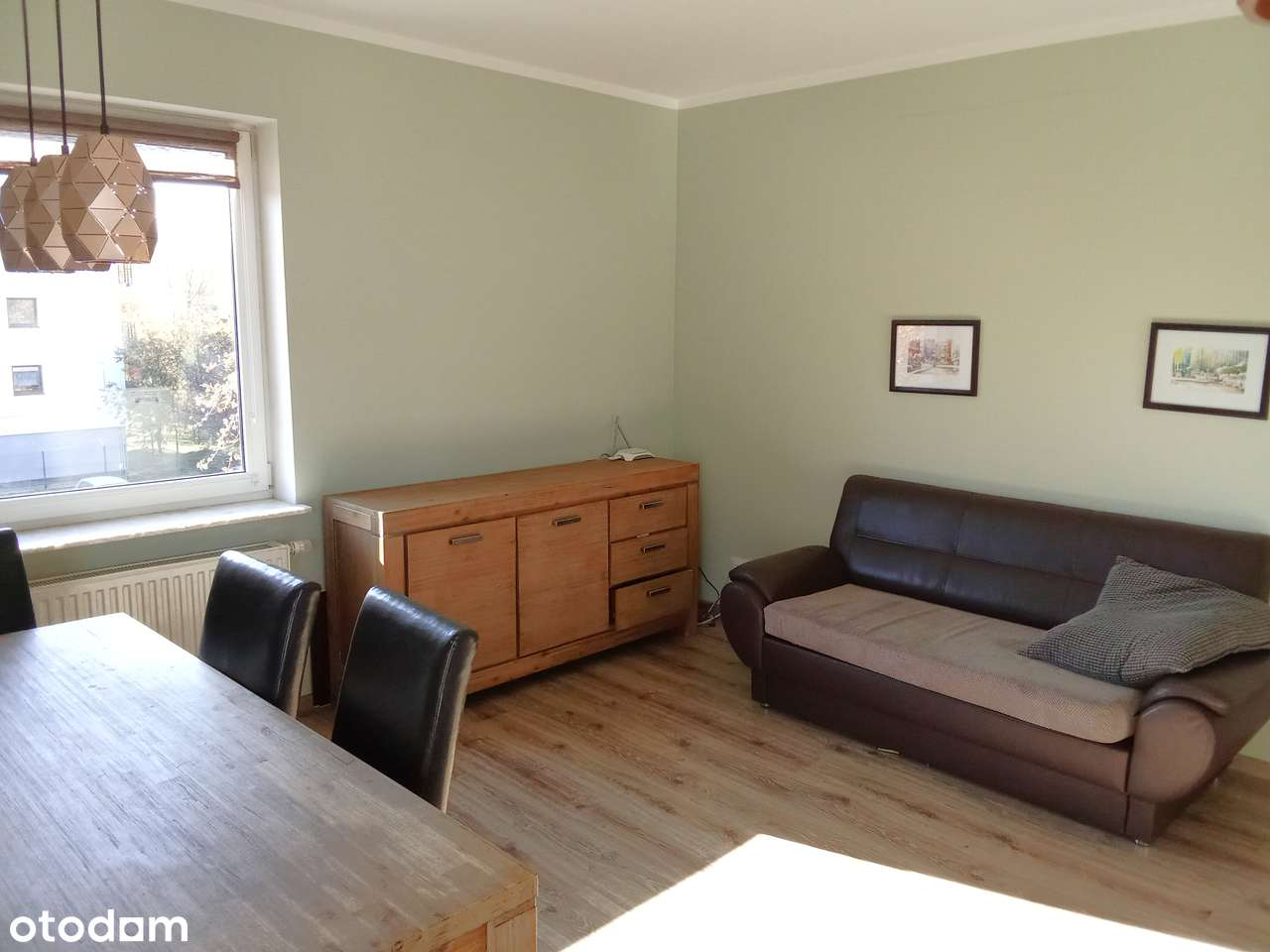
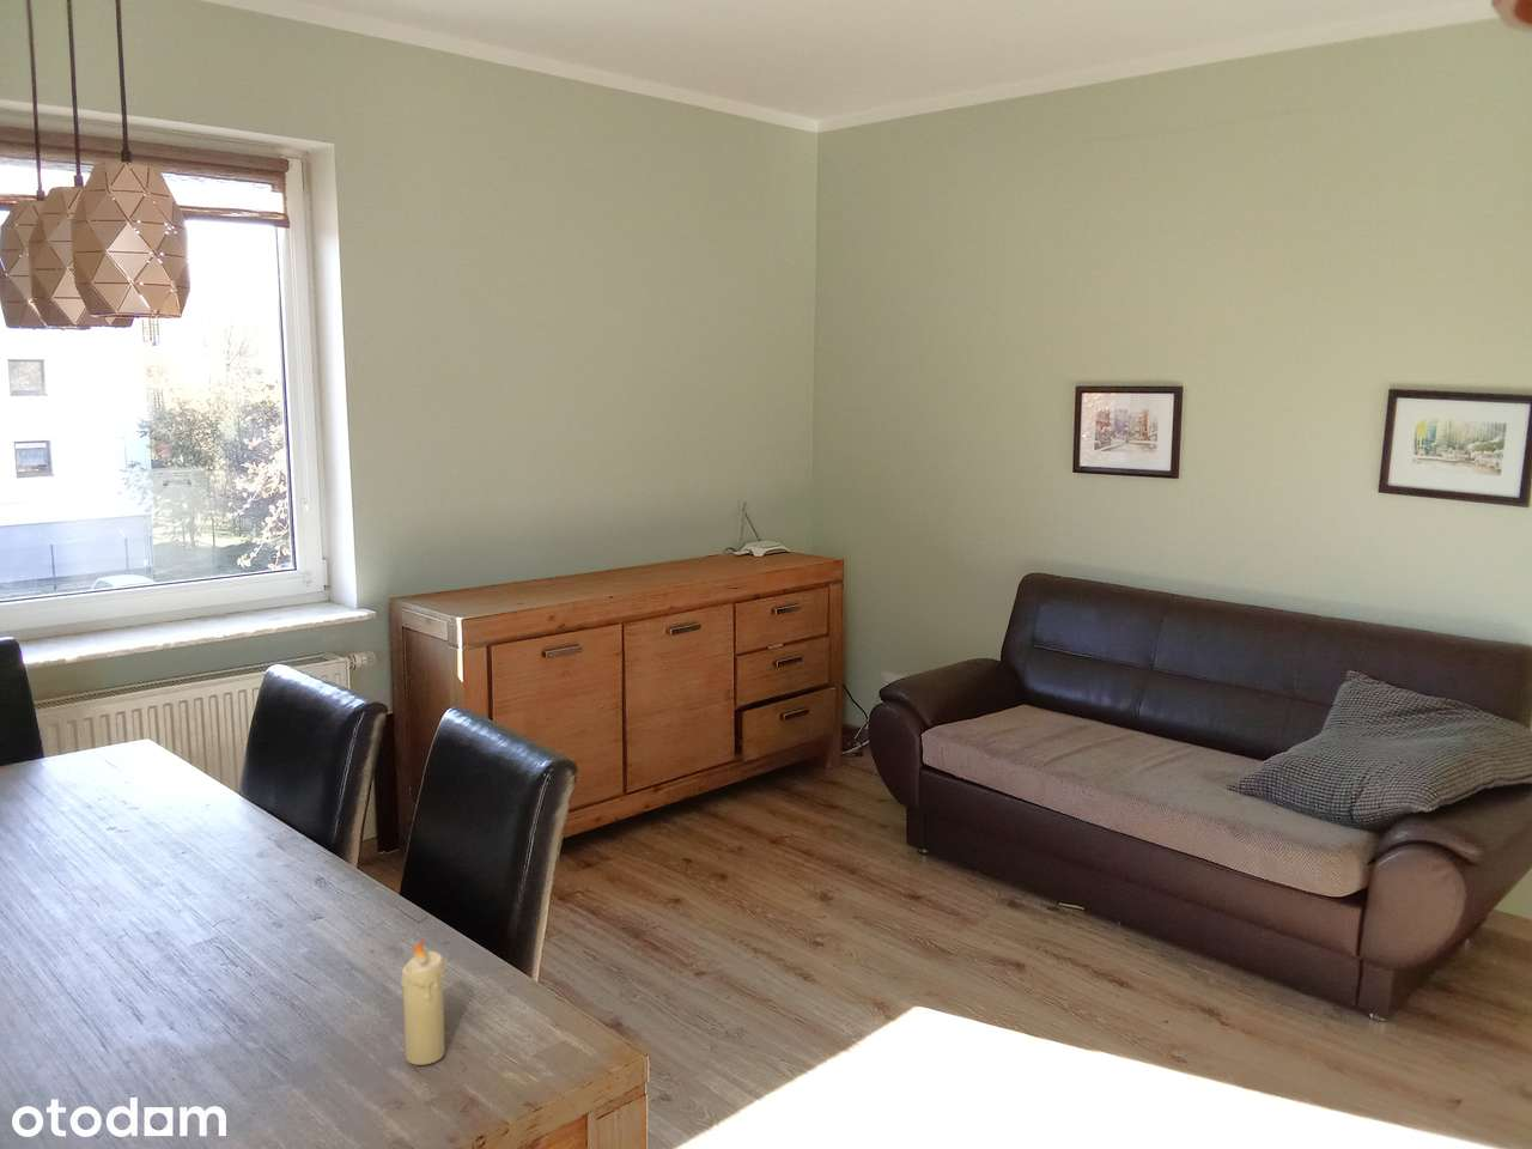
+ candle [399,938,446,1067]
